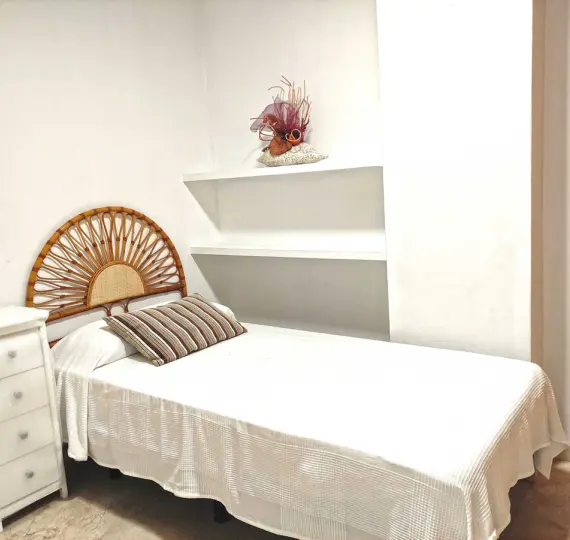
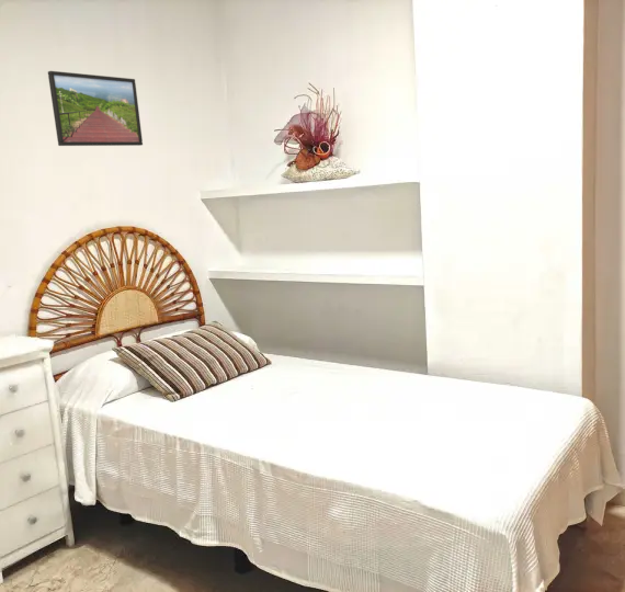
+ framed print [47,70,144,147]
